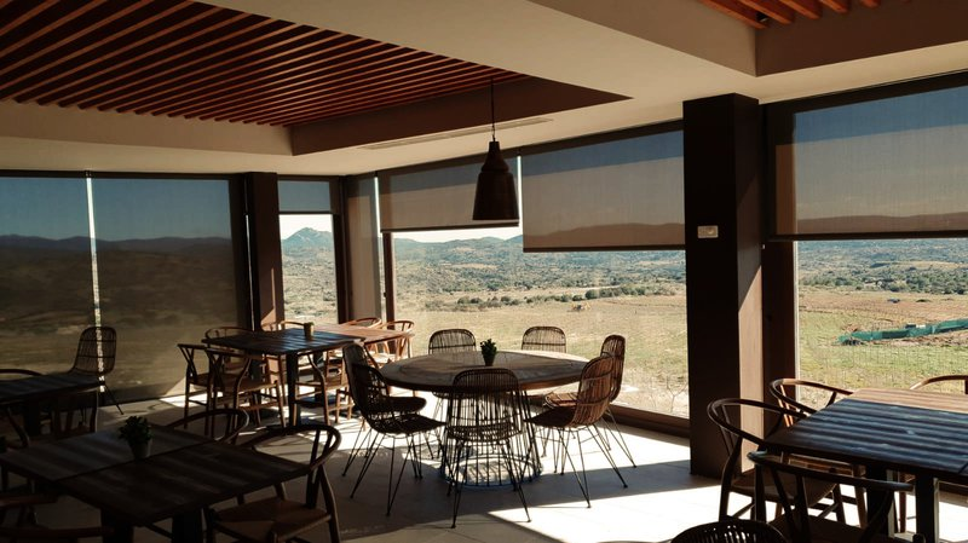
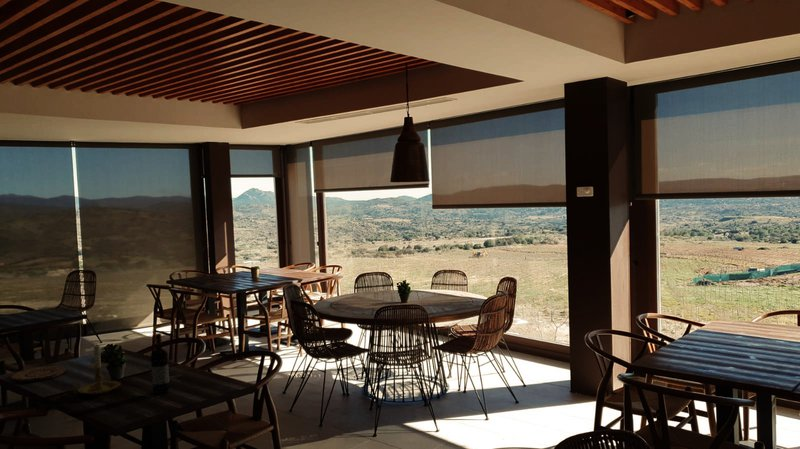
+ candle holder [68,343,122,396]
+ wine bottle [150,332,170,395]
+ plate [9,364,68,382]
